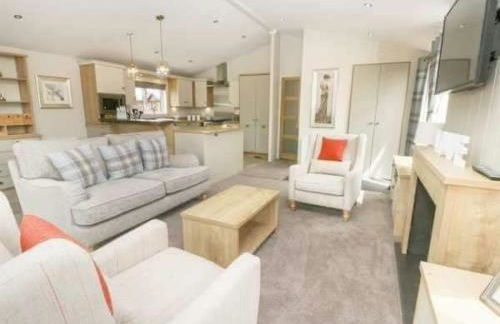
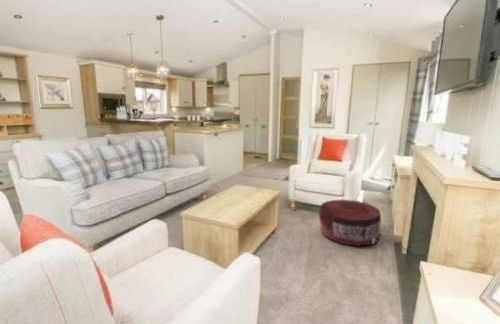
+ pouf [318,198,383,247]
